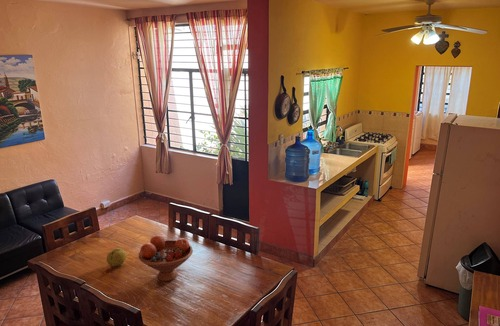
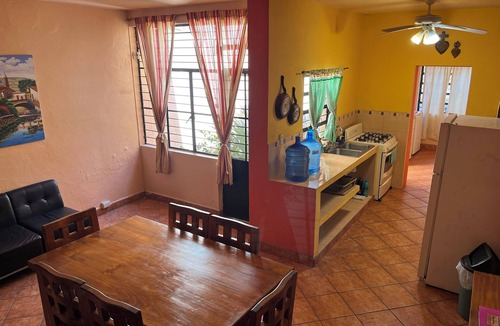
- fruit bowl [138,234,194,282]
- fruit [106,247,127,267]
